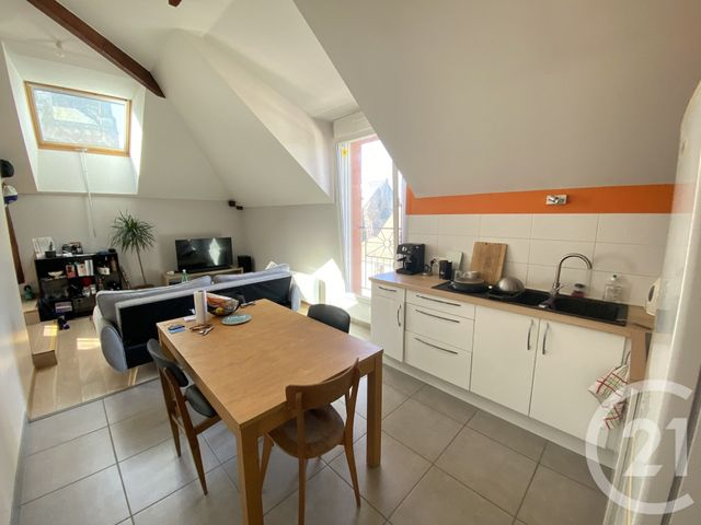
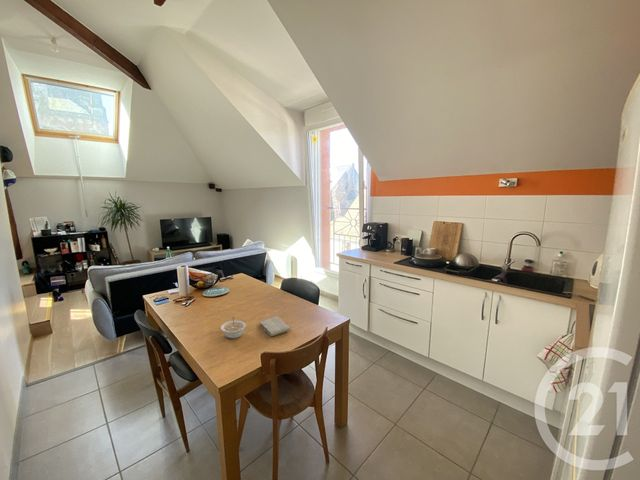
+ washcloth [259,315,291,337]
+ legume [220,316,247,340]
